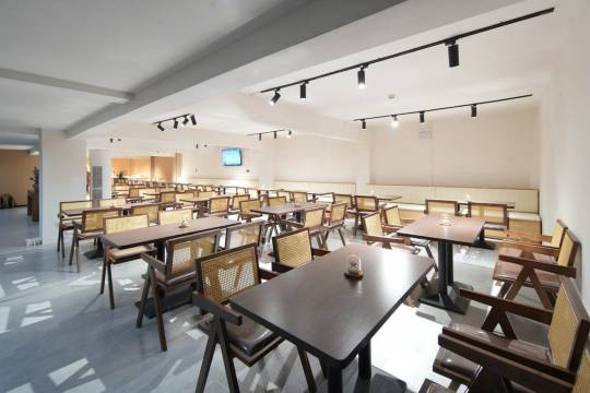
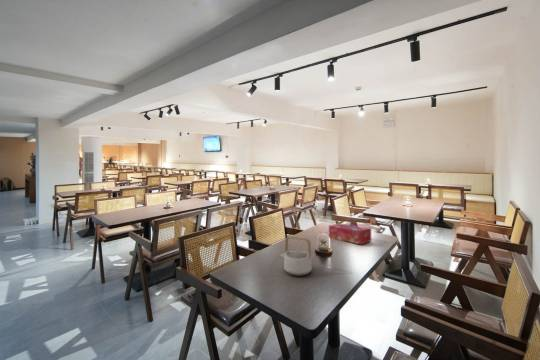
+ teapot [279,235,313,277]
+ tissue box [328,222,372,245]
